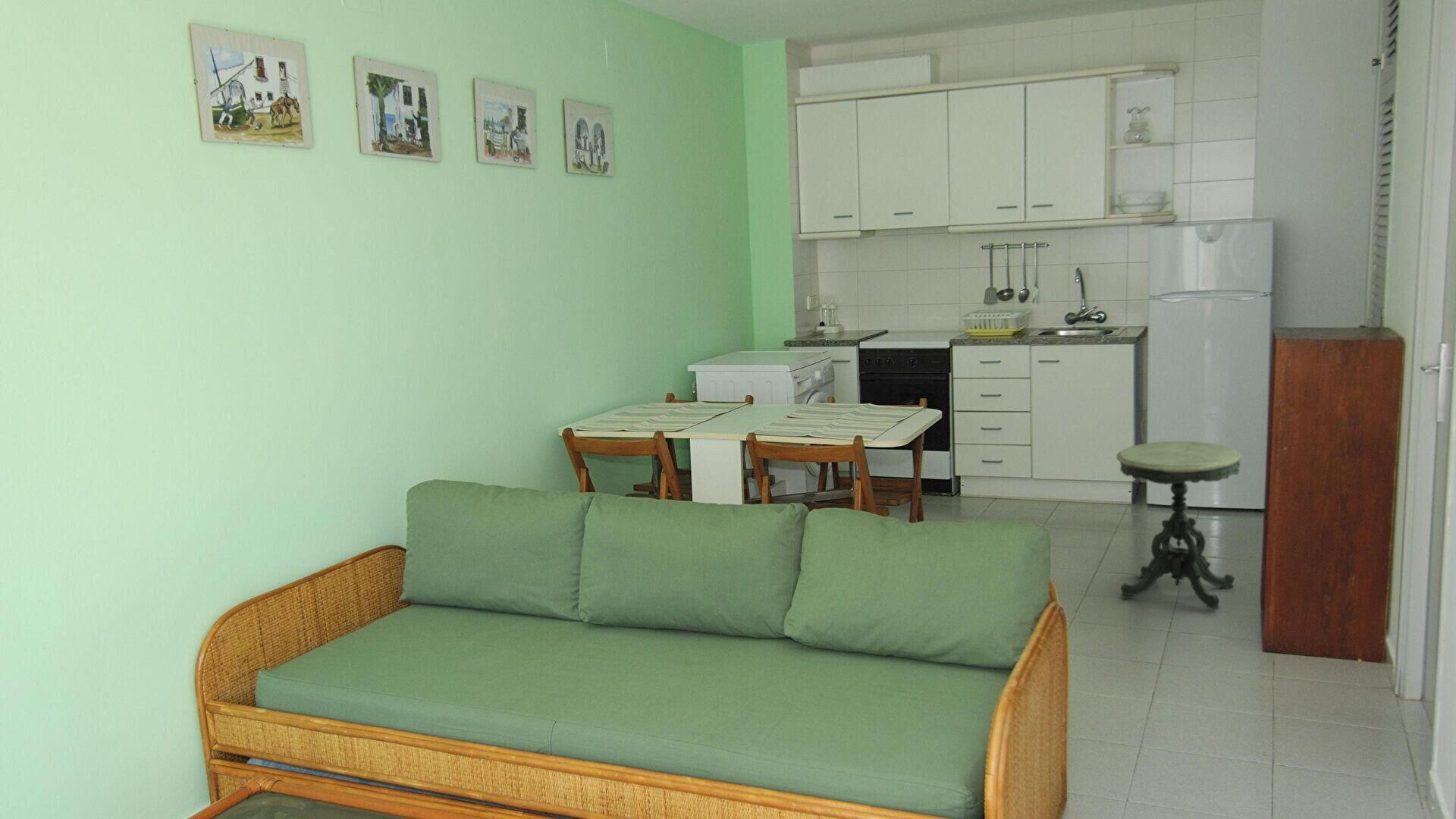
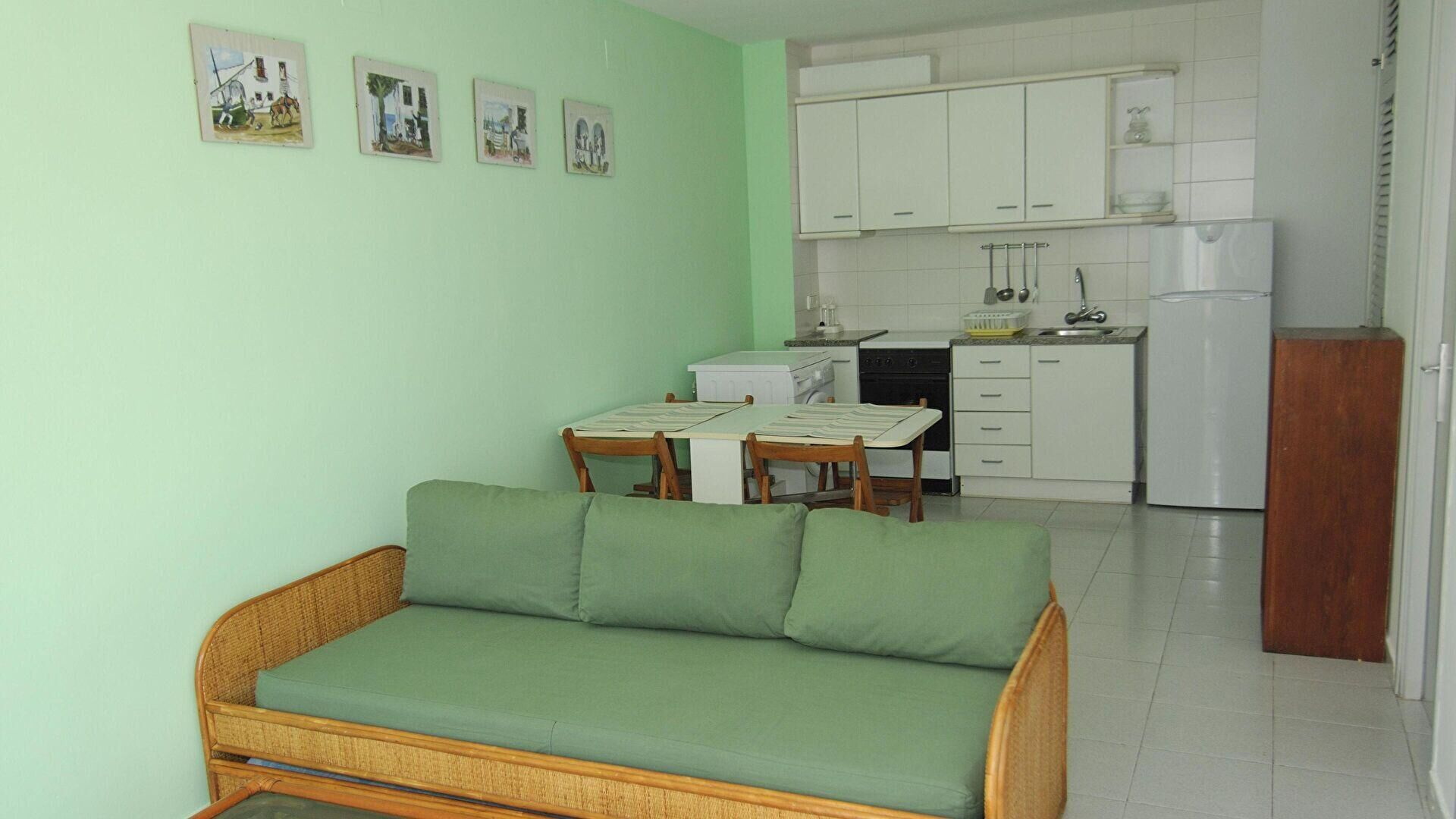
- side table [1116,441,1242,610]
